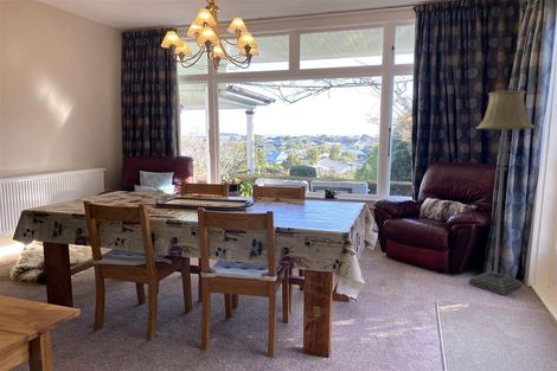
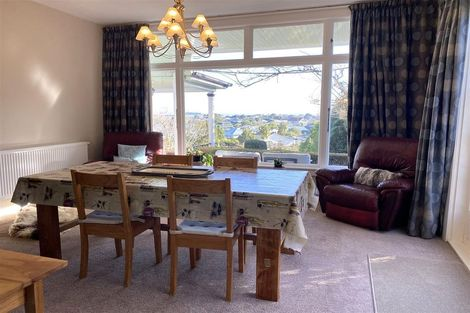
- floor lamp [468,89,536,296]
